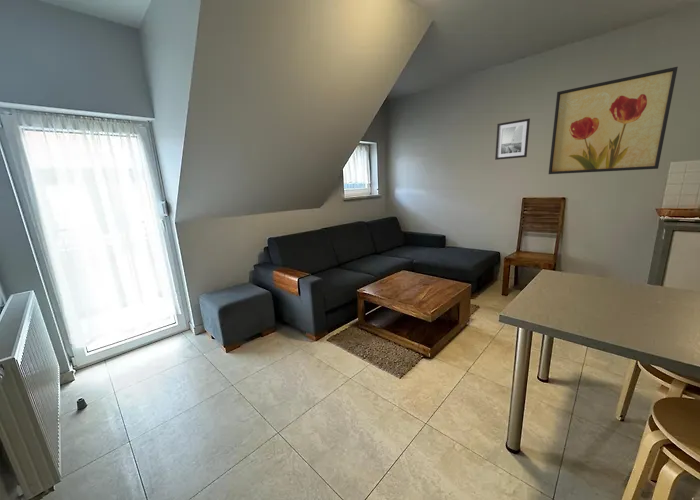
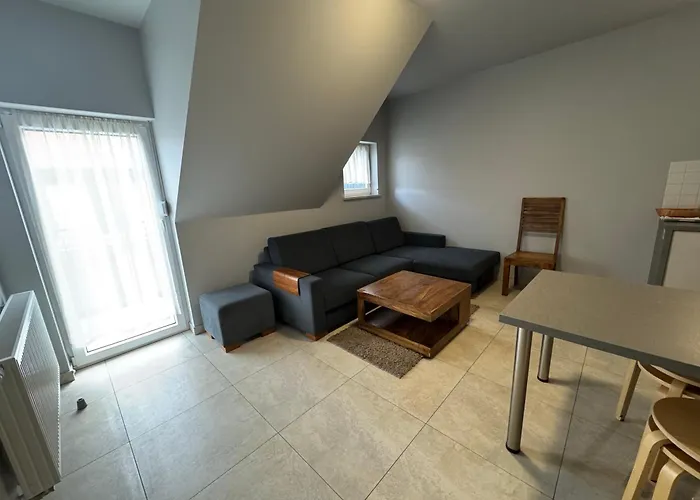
- wall art [548,66,679,175]
- wall art [494,117,531,161]
